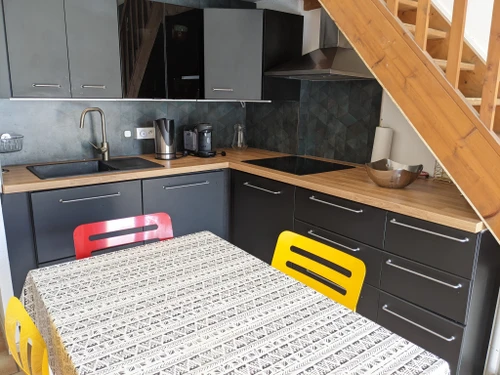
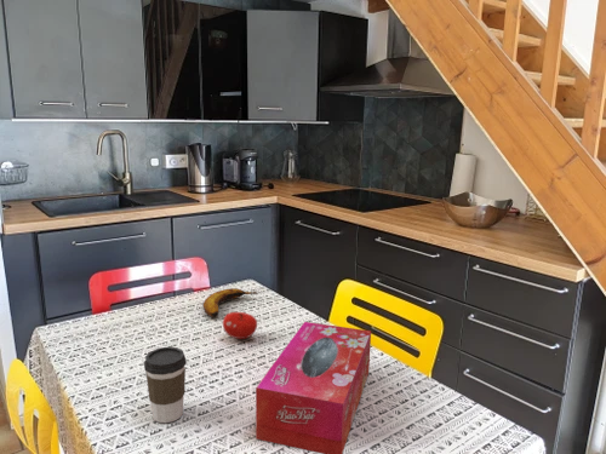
+ tissue box [255,321,372,454]
+ fruit [222,311,258,340]
+ coffee cup [143,346,188,424]
+ banana [202,287,259,318]
